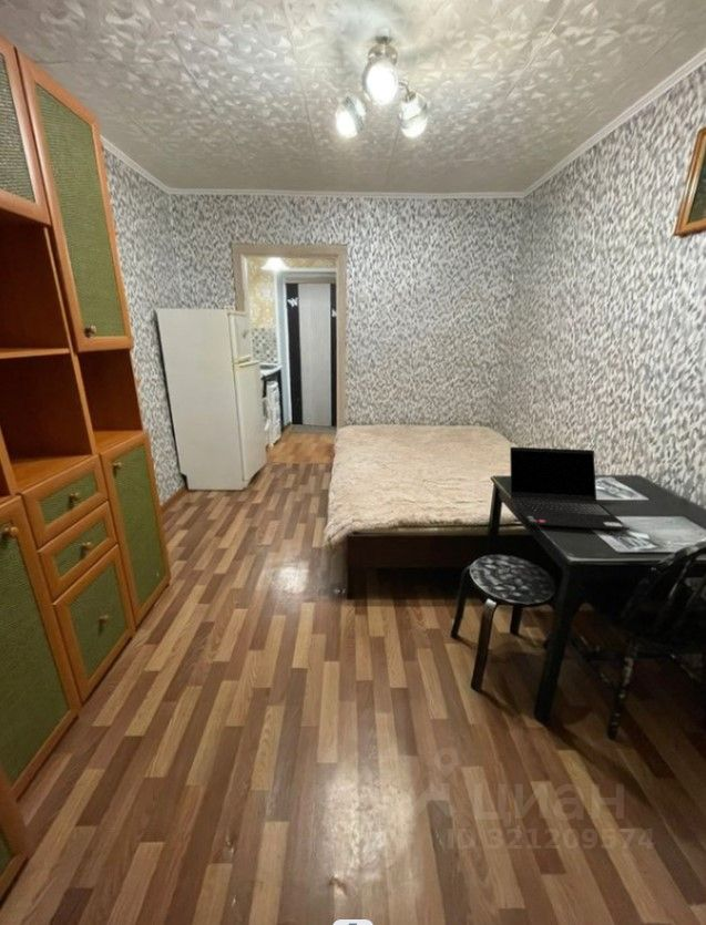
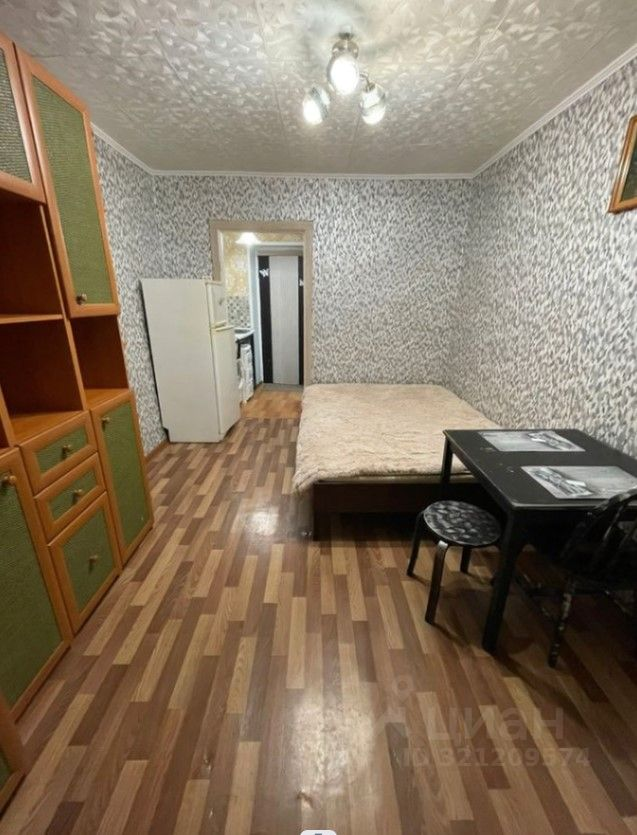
- laptop computer [509,446,631,531]
